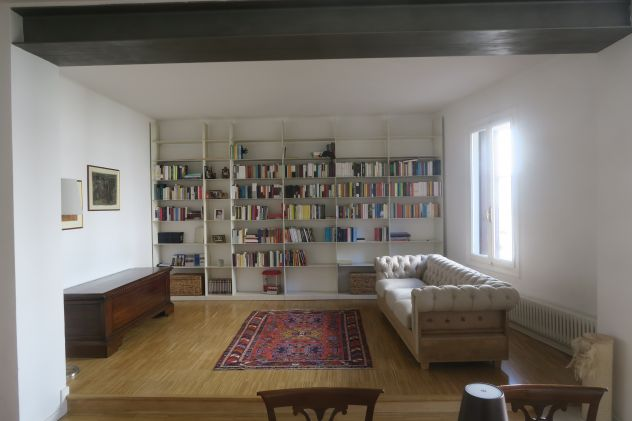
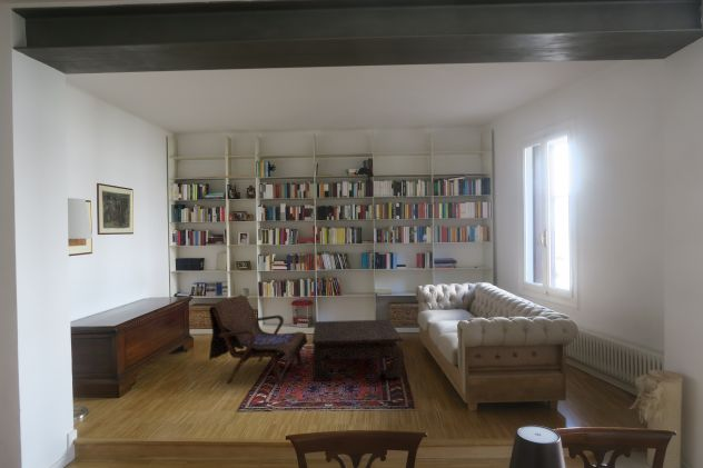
+ armchair [208,293,309,386]
+ coffee table [311,319,405,382]
